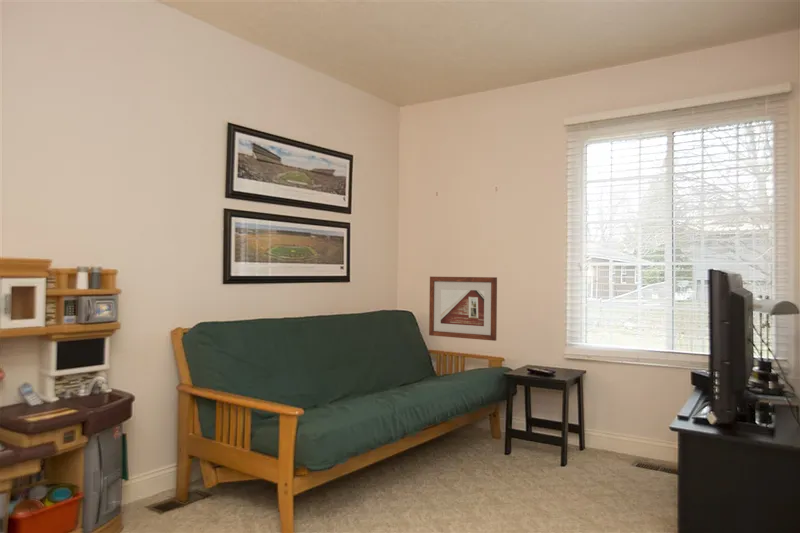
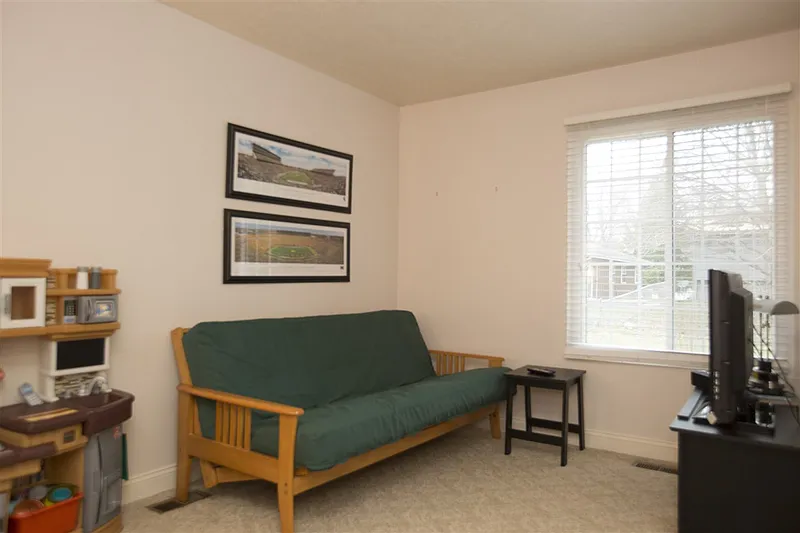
- picture frame [428,276,498,342]
